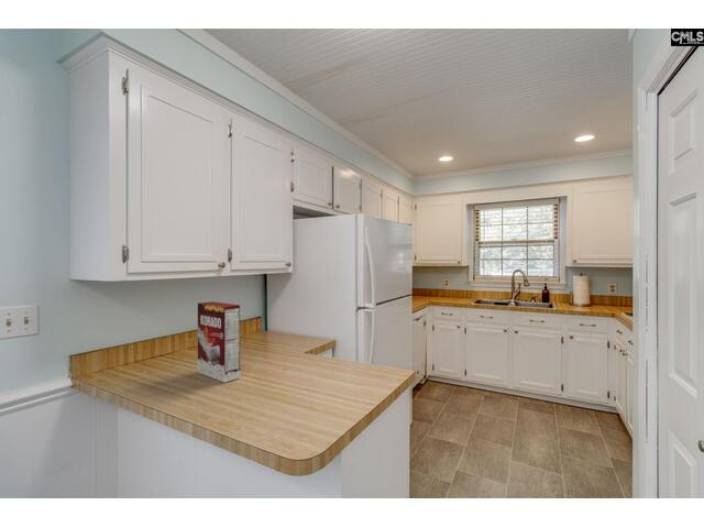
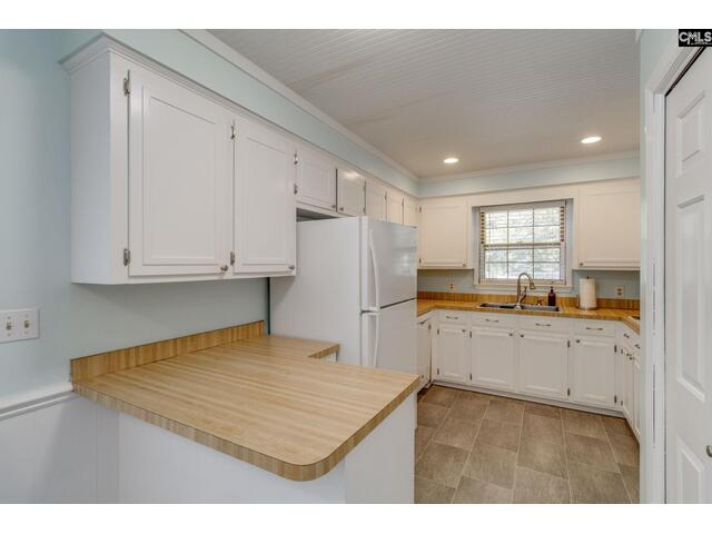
- cereal box [197,300,241,384]
